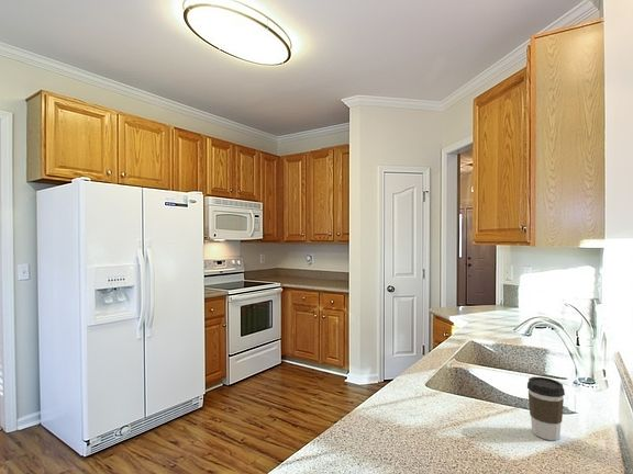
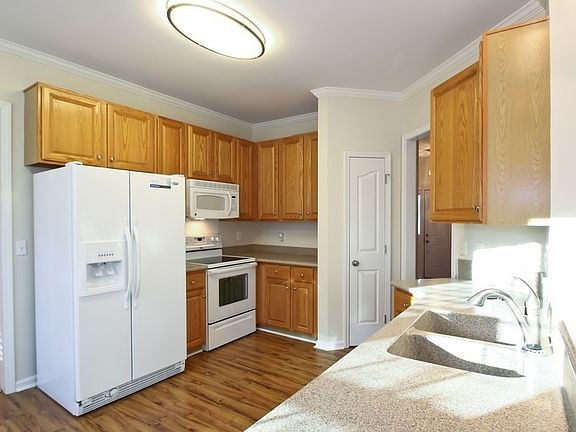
- coffee cup [526,376,566,441]
